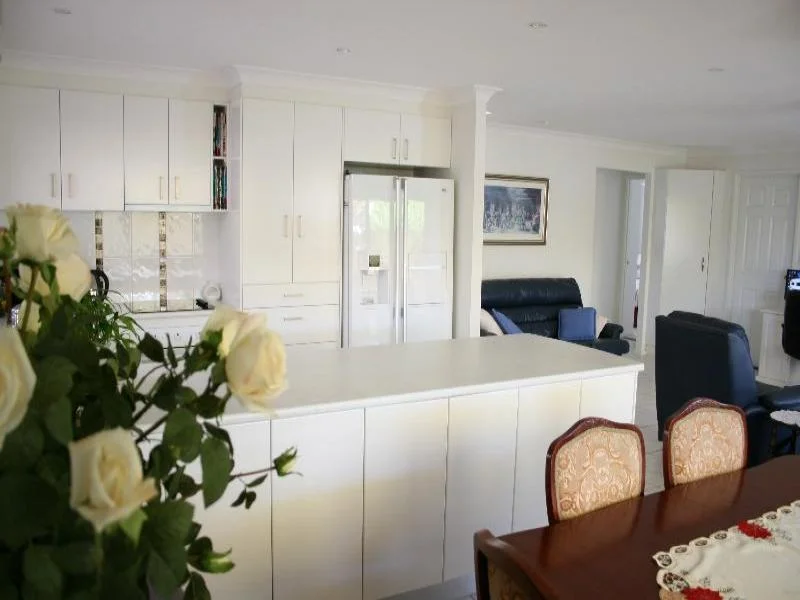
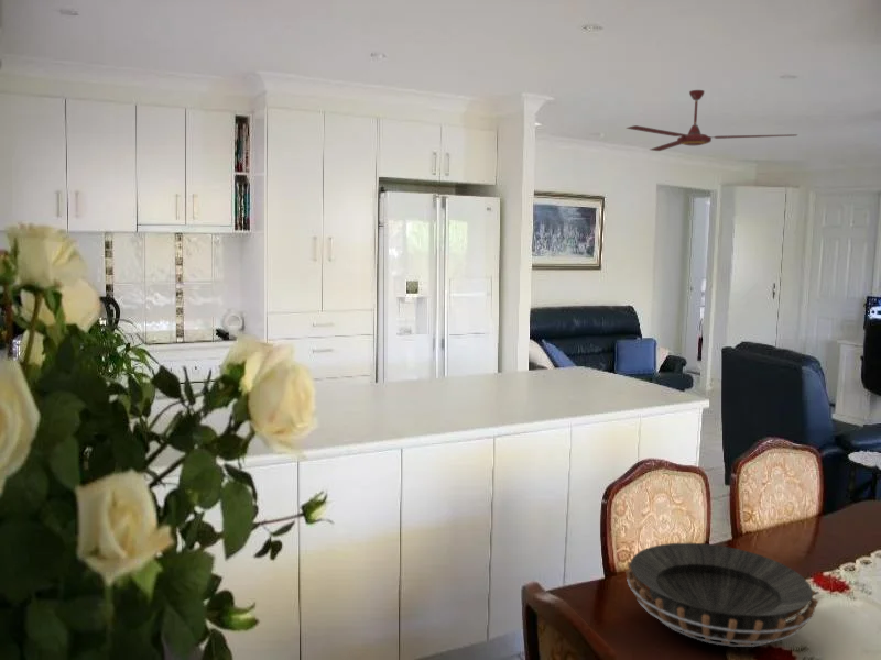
+ decorative bowl [624,542,820,648]
+ ceiling fan [624,89,798,152]
